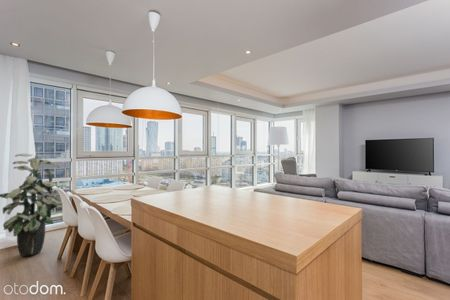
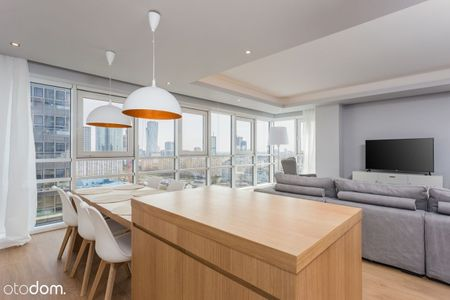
- indoor plant [0,153,61,257]
